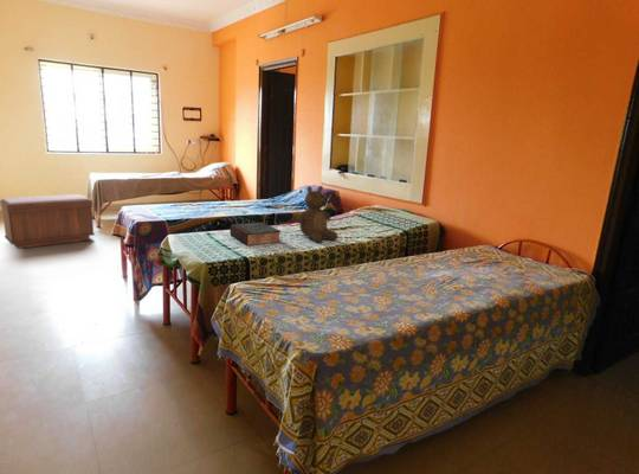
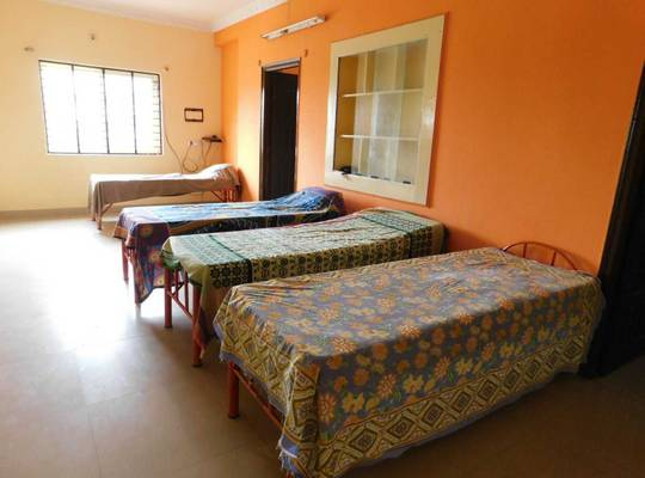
- bench [0,193,96,250]
- book [230,222,282,248]
- teddy bear [295,185,338,244]
